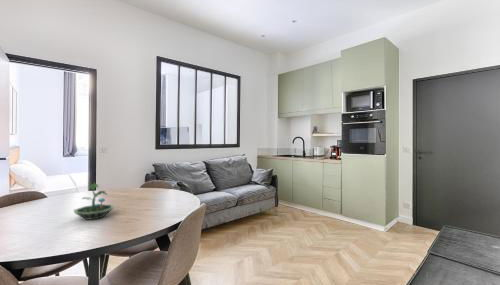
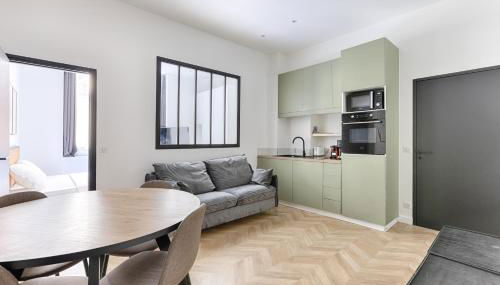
- terrarium [73,181,116,221]
